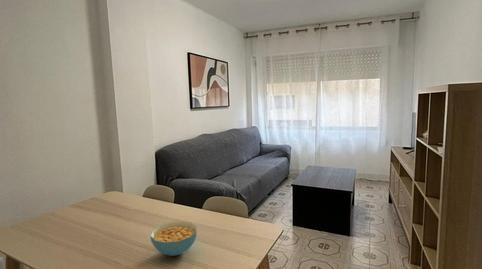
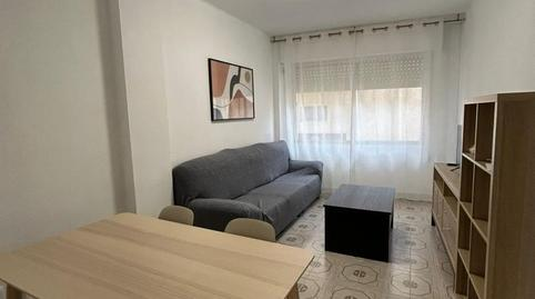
- cereal bowl [149,220,198,257]
